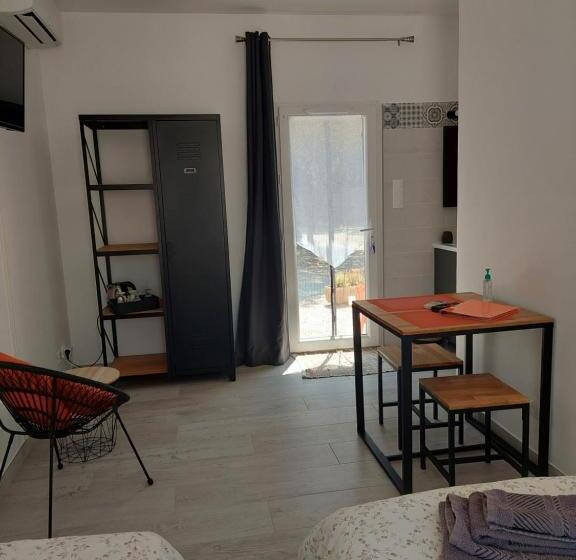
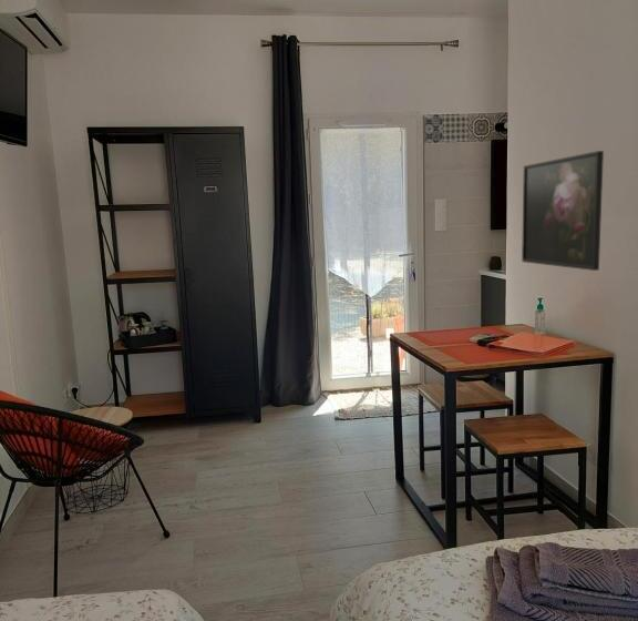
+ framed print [521,150,605,272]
